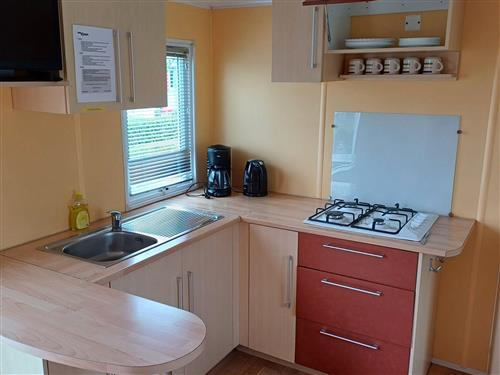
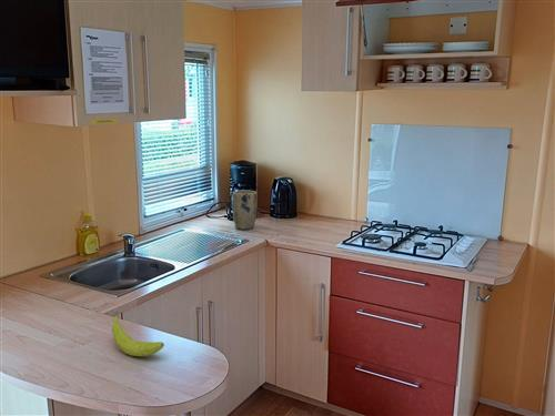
+ fruit [111,311,165,357]
+ plant pot [231,190,259,231]
